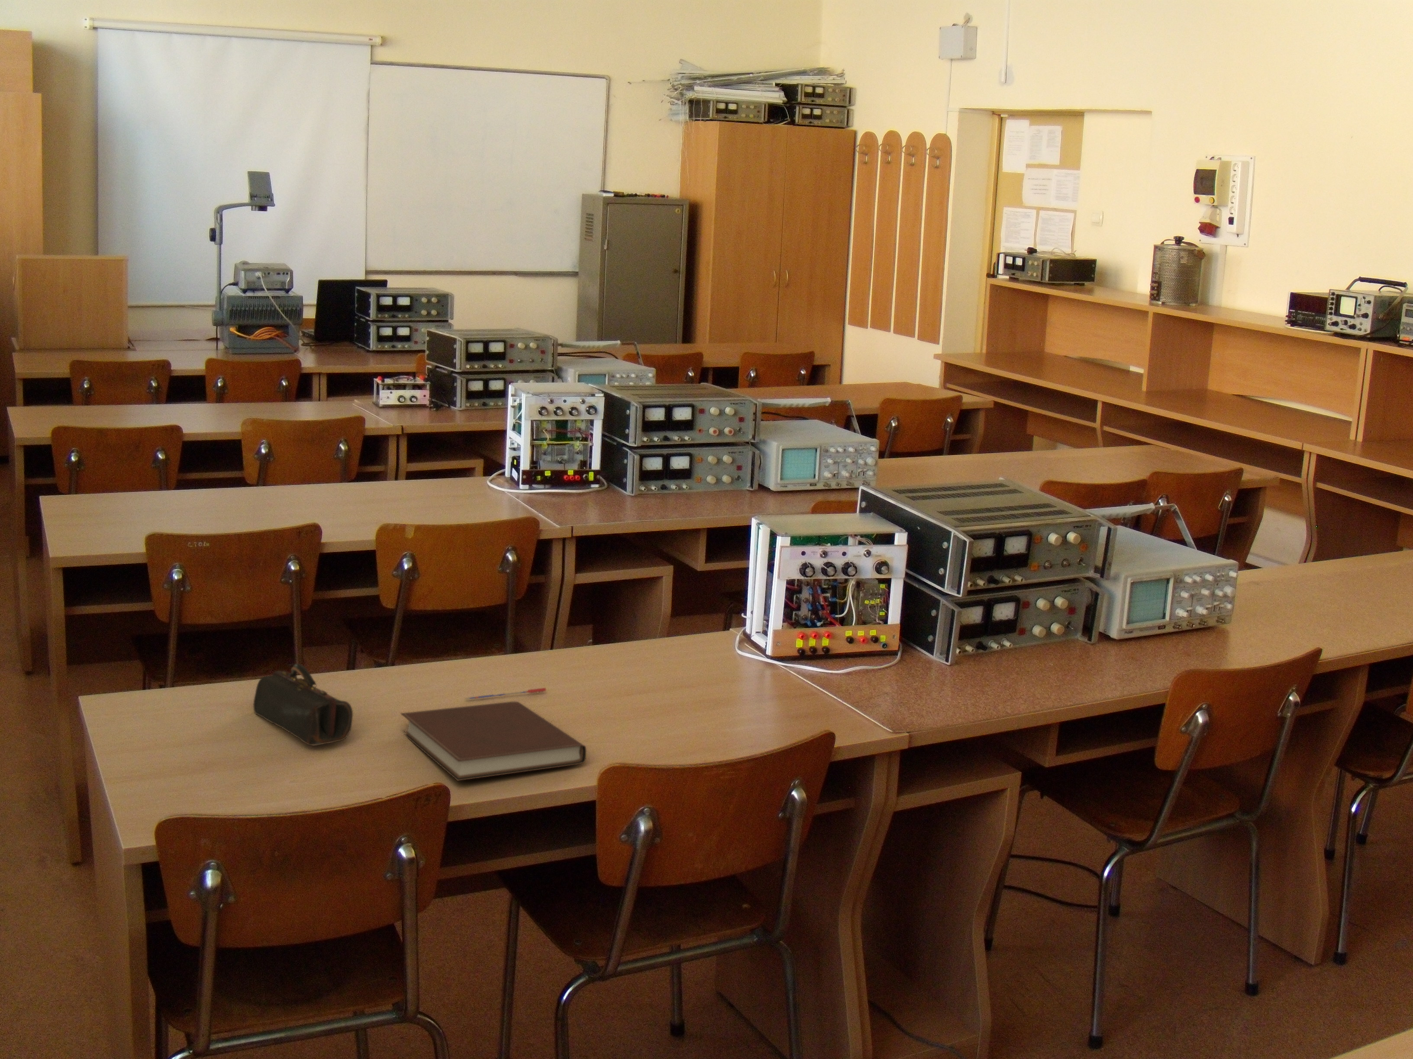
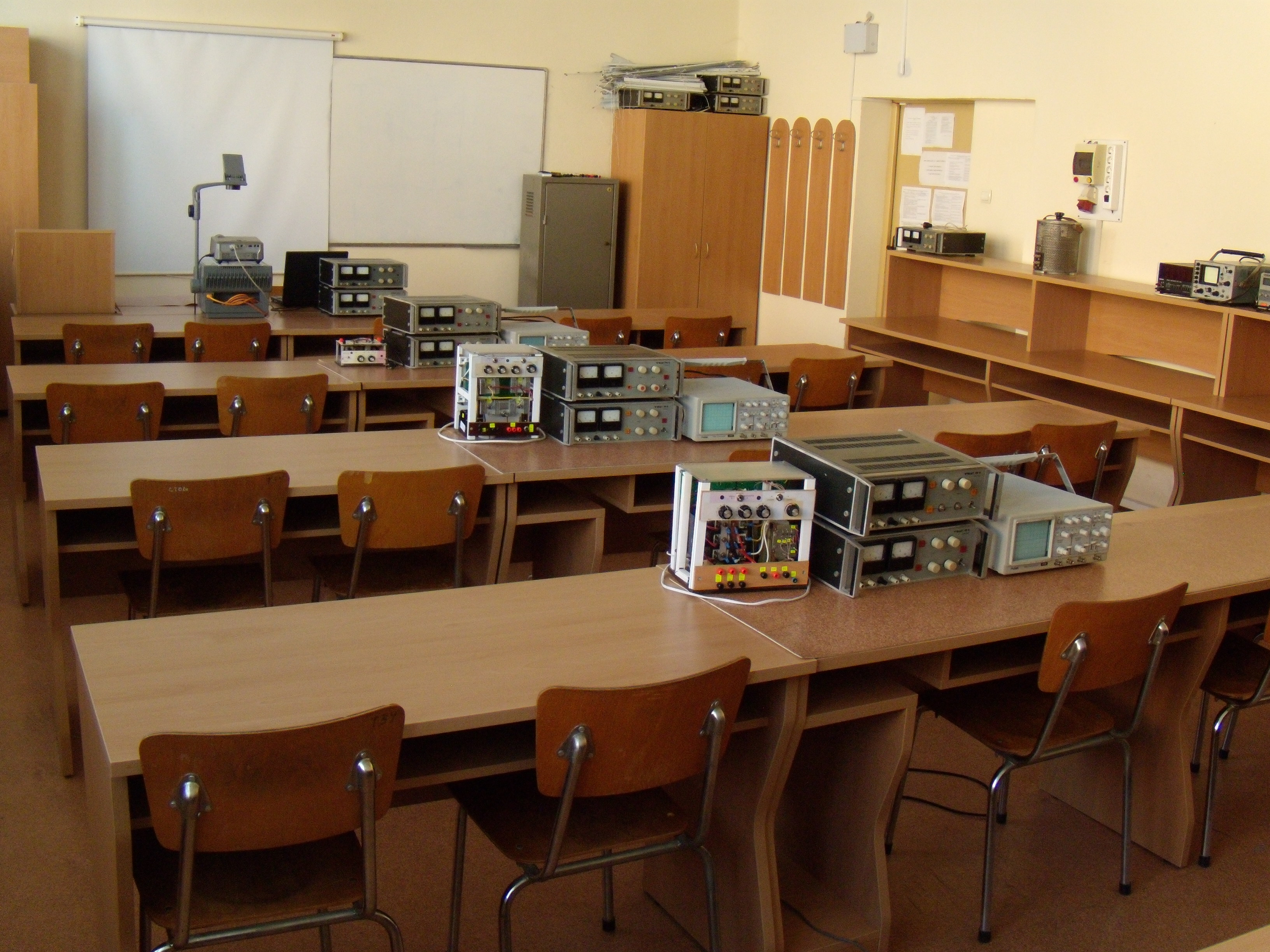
- pencil case [253,663,354,745]
- notebook [401,701,586,781]
- pen [465,687,546,701]
